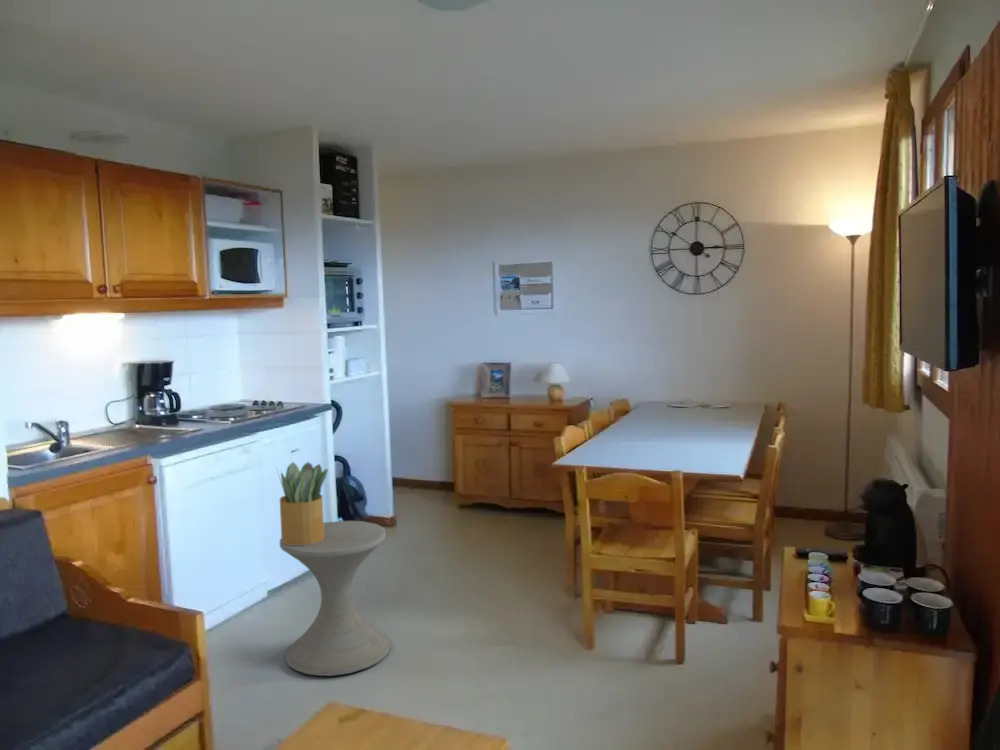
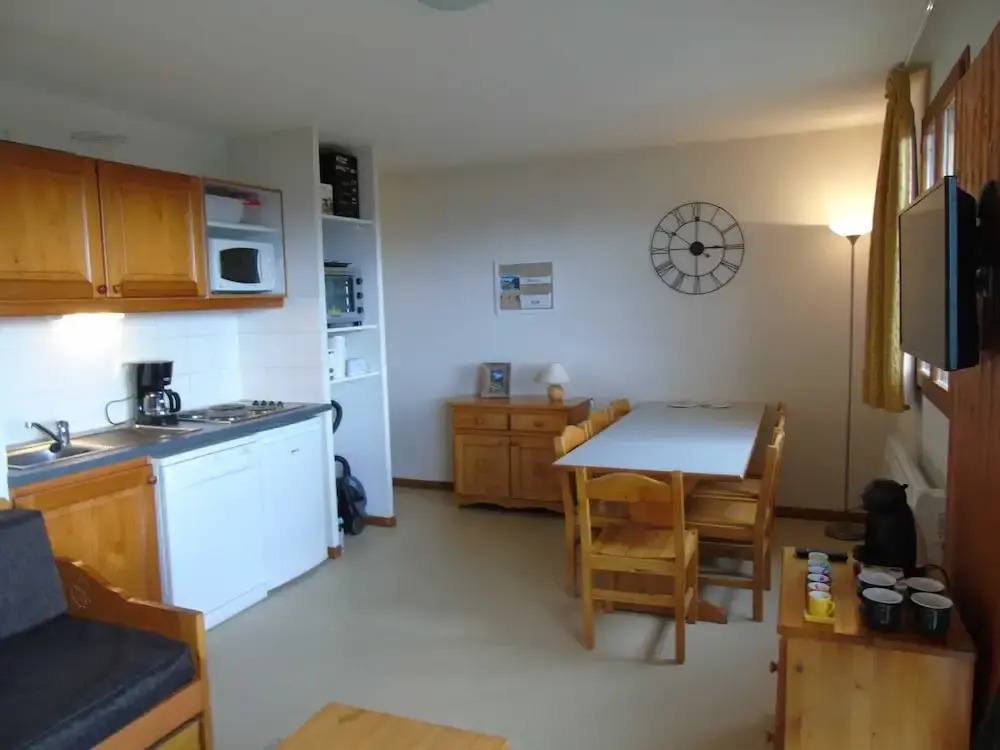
- potted plant [275,461,329,545]
- side table [279,520,391,677]
